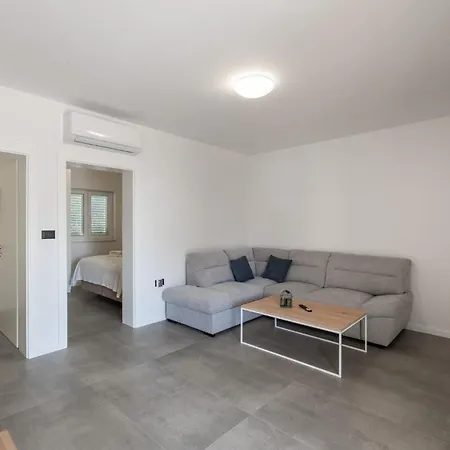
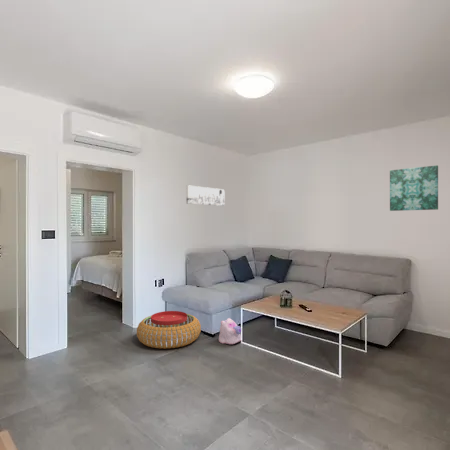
+ wall art [185,184,226,207]
+ wall art [389,164,439,212]
+ plush toy [218,317,242,345]
+ pouf [136,310,202,350]
